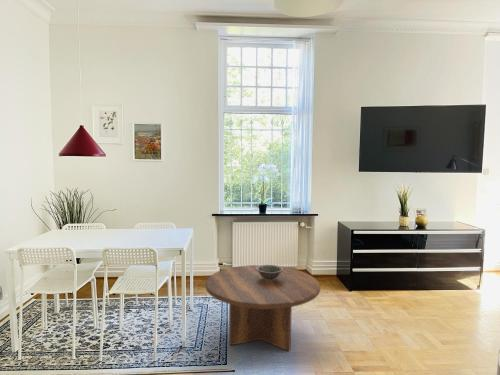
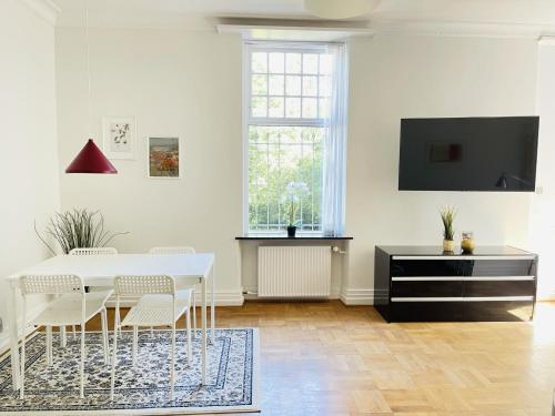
- decorative bowl [256,264,283,281]
- coffee table [204,264,321,352]
